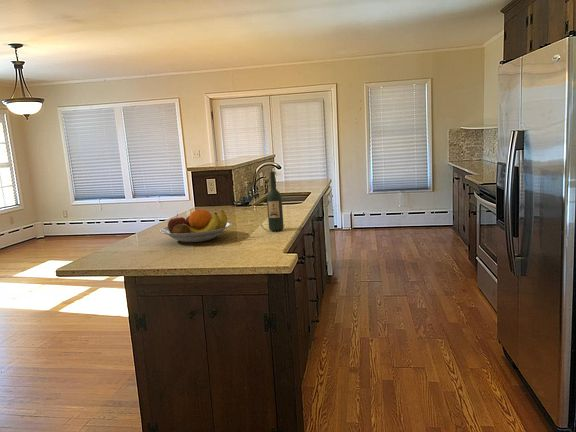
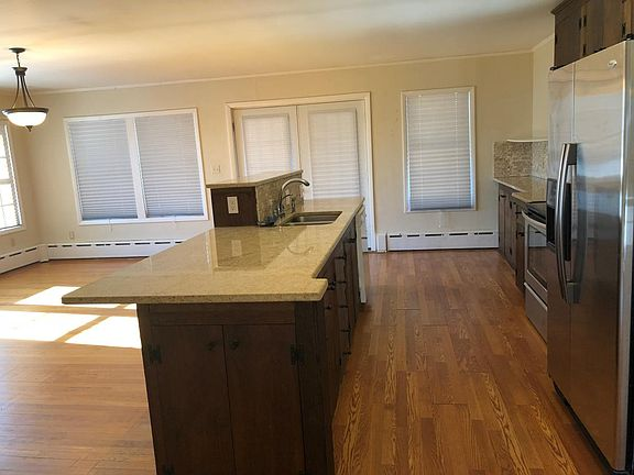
- wine bottle [266,171,284,232]
- fruit bowl [159,208,233,243]
